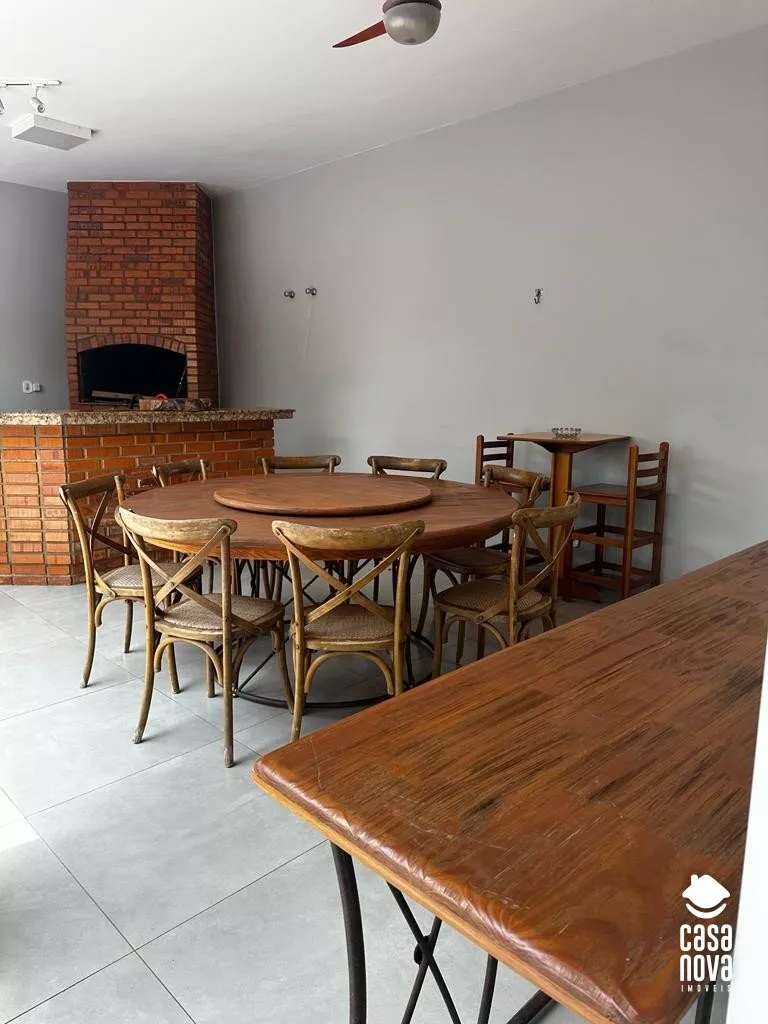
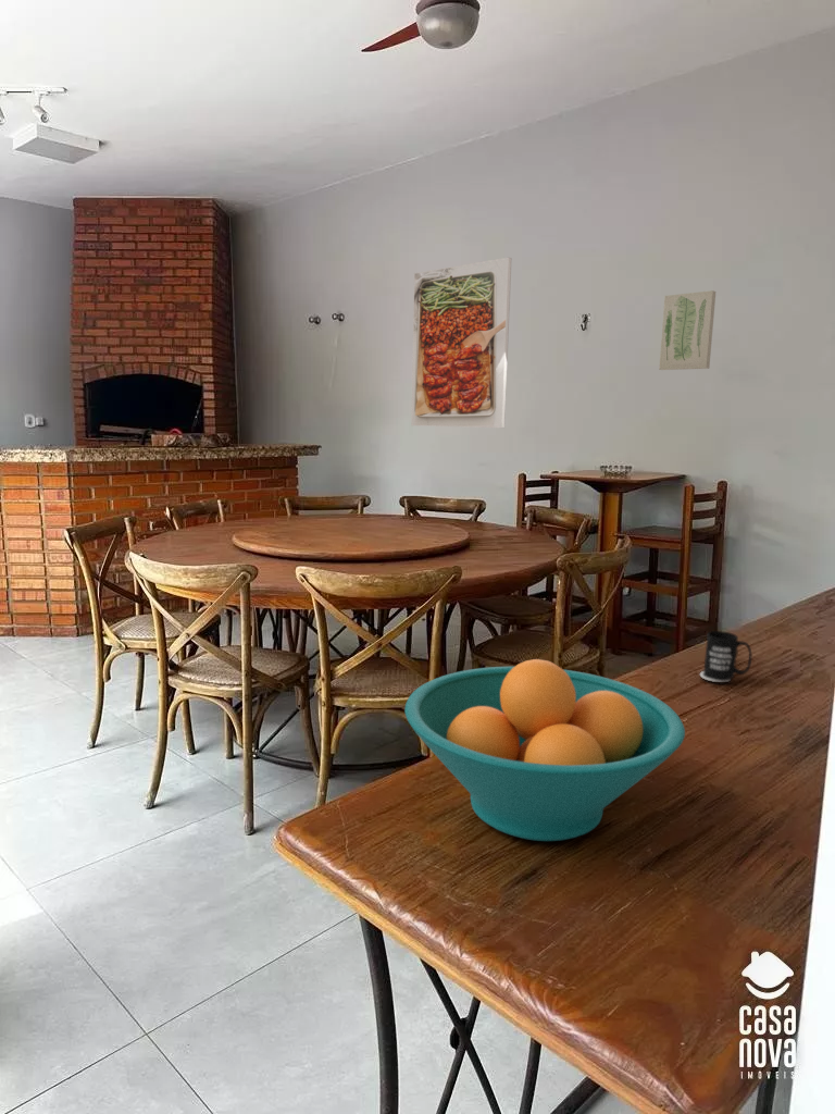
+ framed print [410,257,512,429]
+ wall art [658,289,716,371]
+ mug [699,630,752,683]
+ fruit bowl [403,658,686,842]
